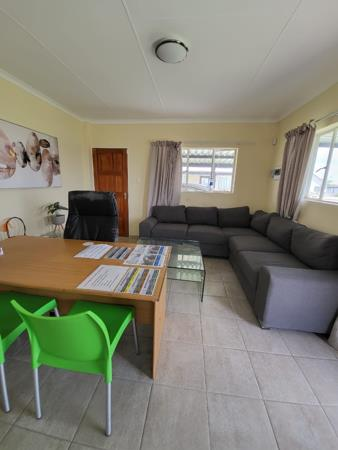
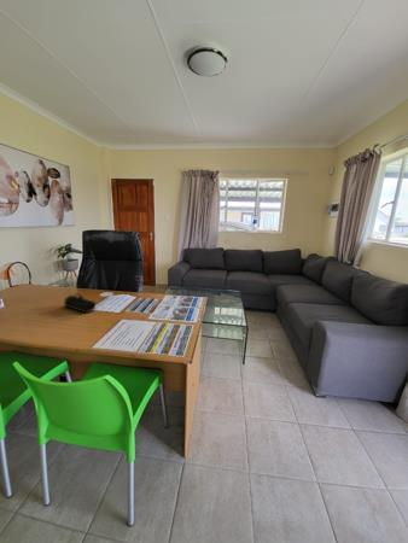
+ pencil case [63,292,97,314]
